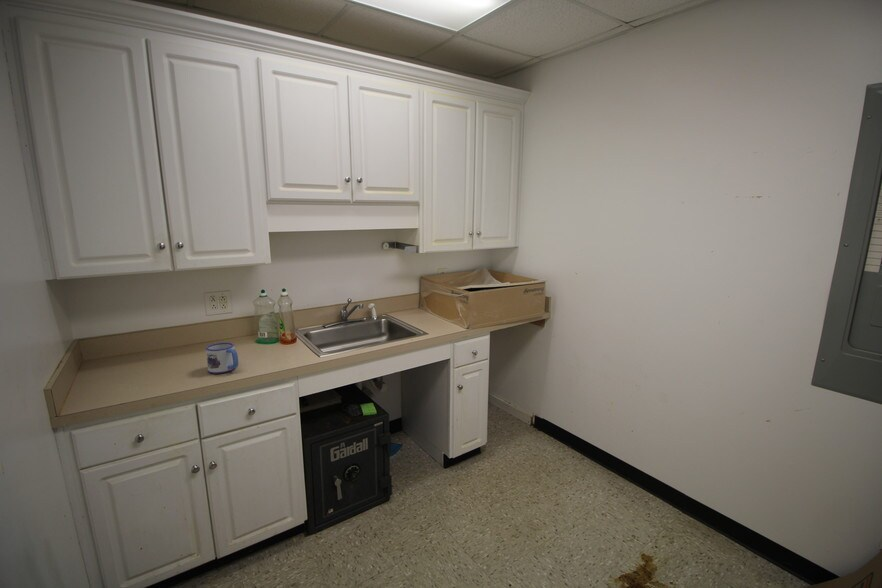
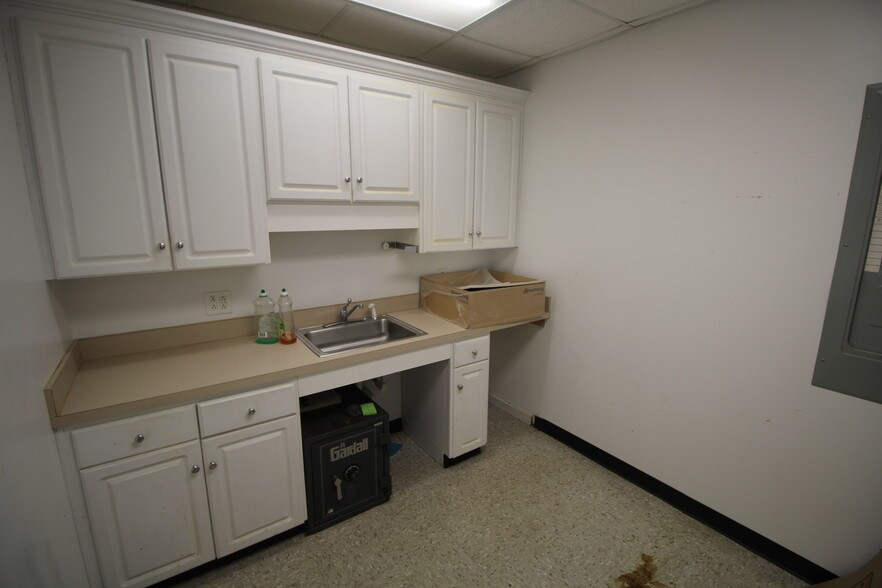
- mug [205,342,239,375]
